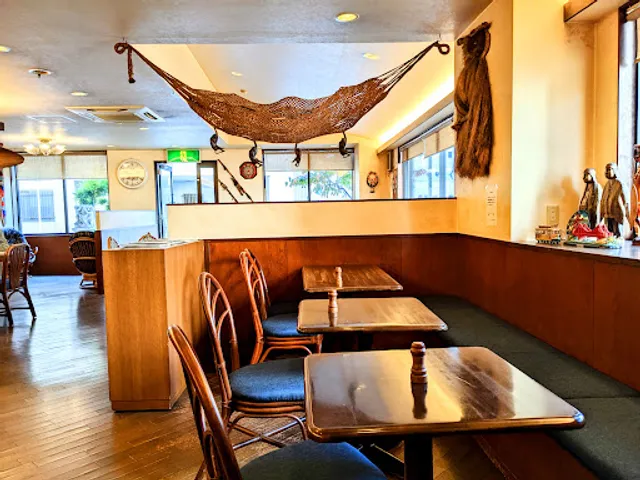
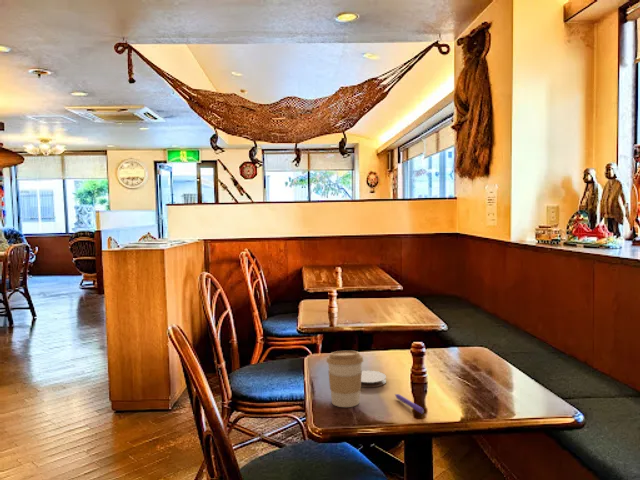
+ coaster [361,370,387,388]
+ coffee cup [325,350,364,408]
+ pen [394,393,425,415]
